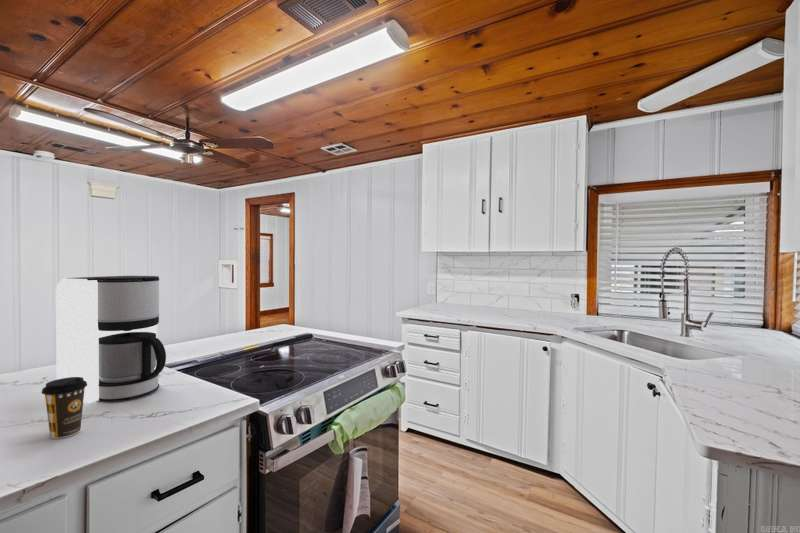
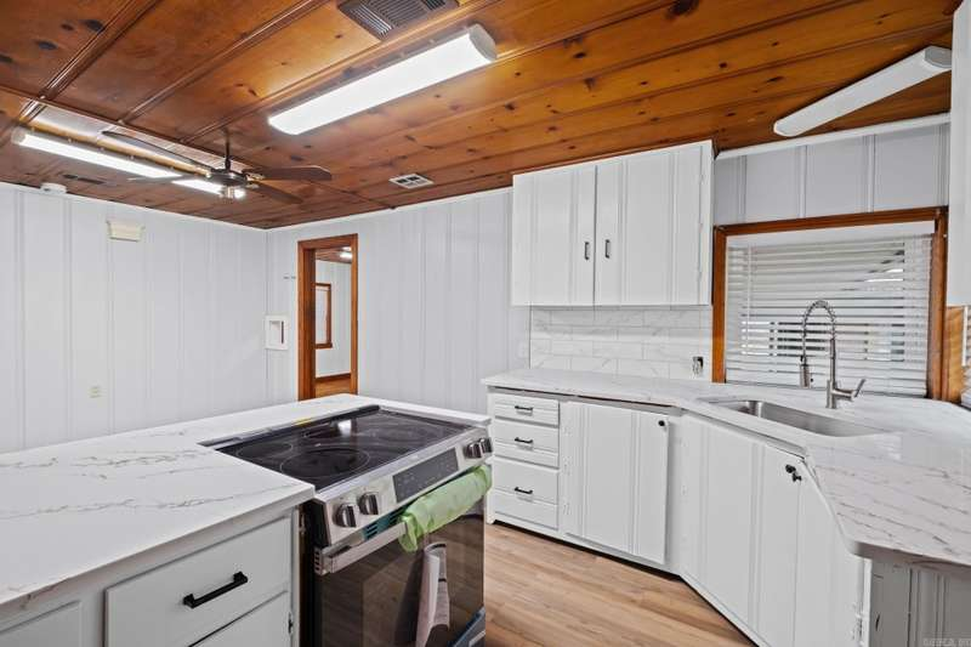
- coffee cup [40,377,87,440]
- coffee maker [55,275,167,404]
